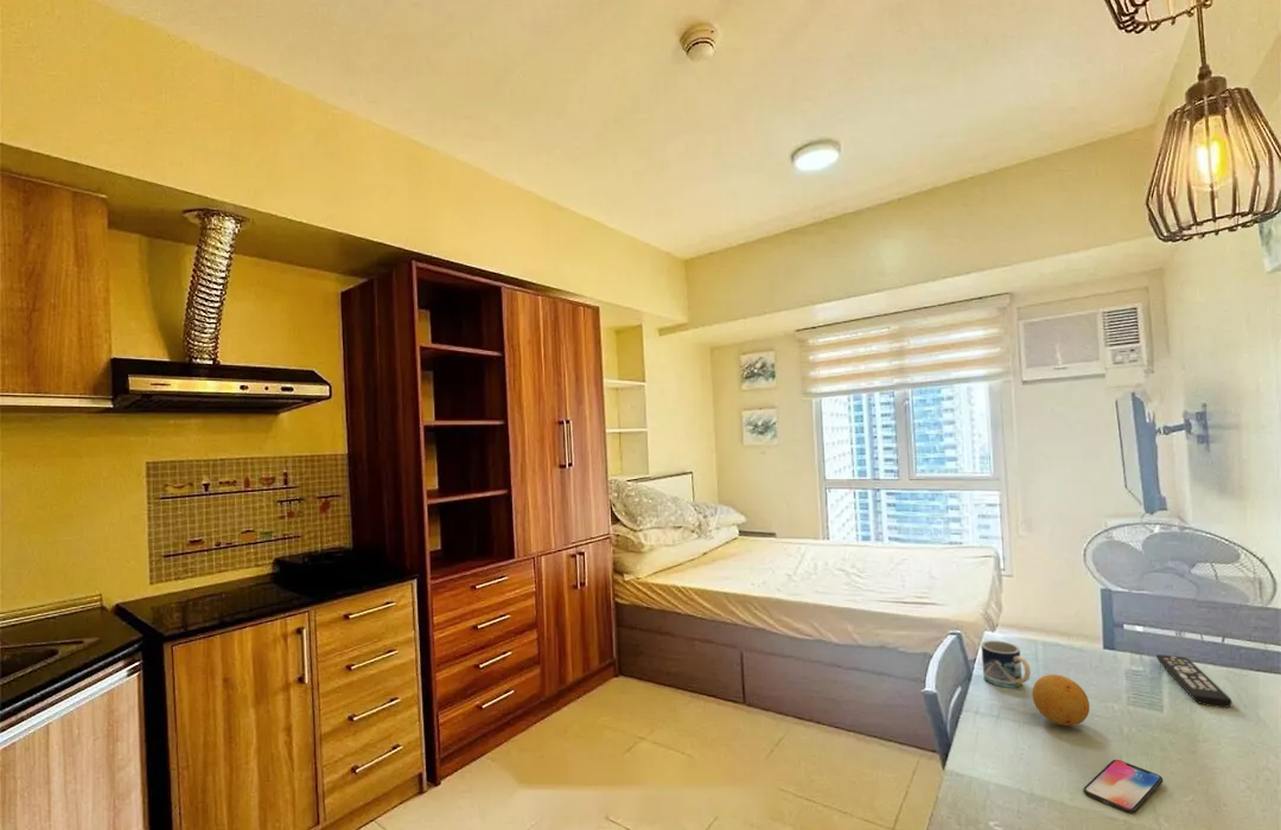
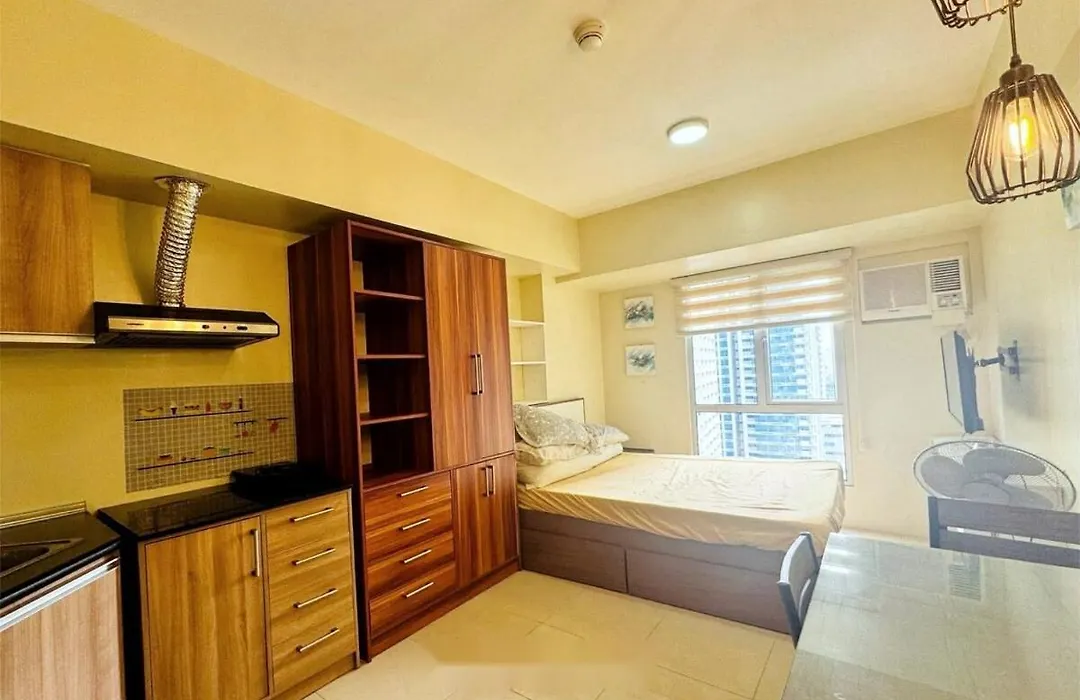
- fruit [1031,673,1090,727]
- mug [980,639,1032,689]
- remote control [1155,653,1234,709]
- smartphone [1082,759,1164,815]
